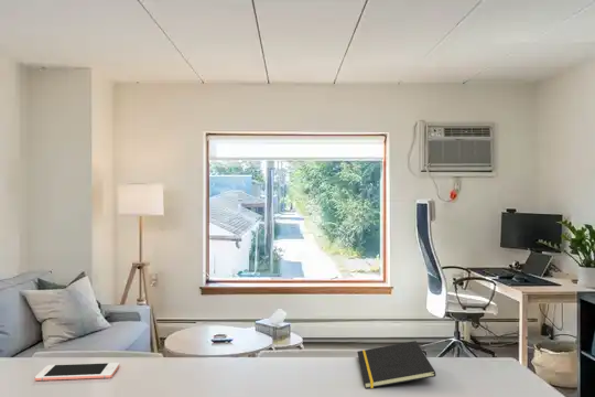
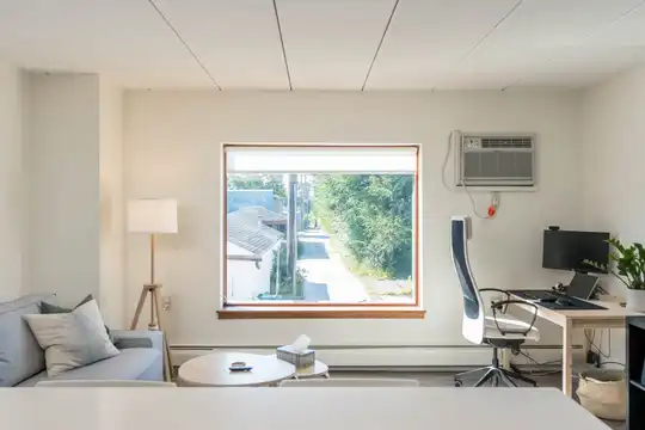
- notepad [356,340,437,389]
- cell phone [34,362,120,382]
